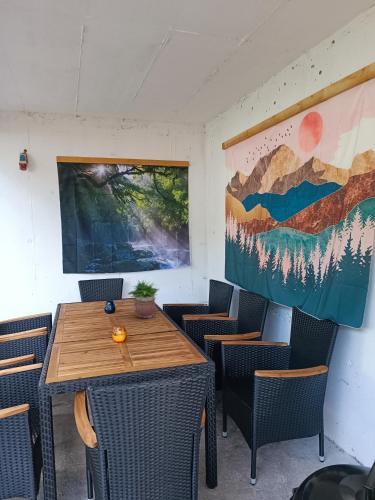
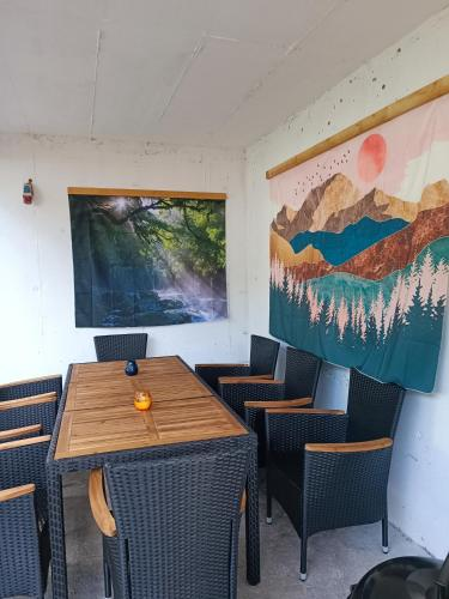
- potted plant [127,279,160,319]
